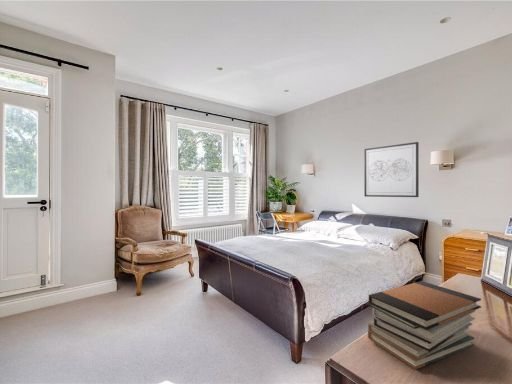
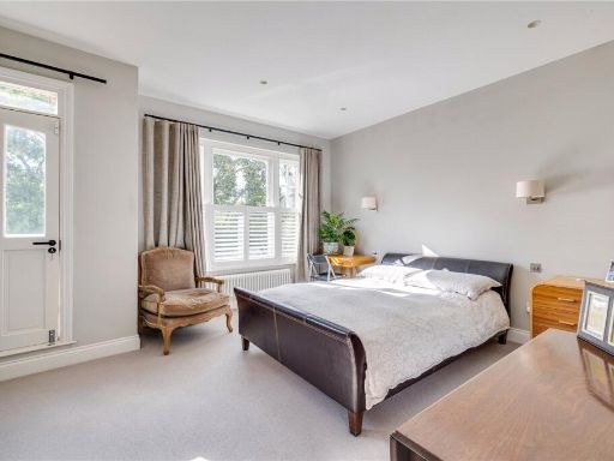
- book stack [366,280,482,370]
- wall art [363,141,420,198]
